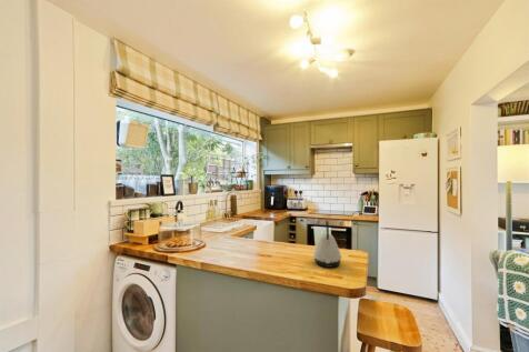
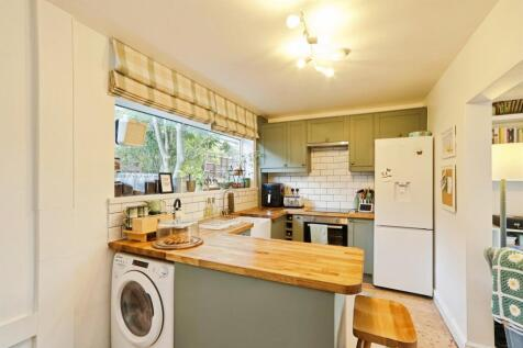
- kettle [312,220,342,269]
